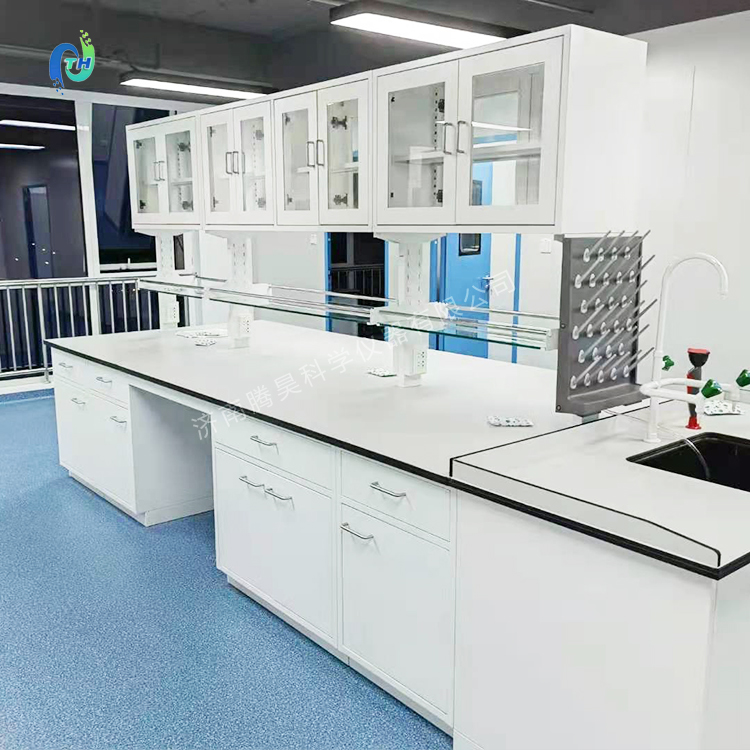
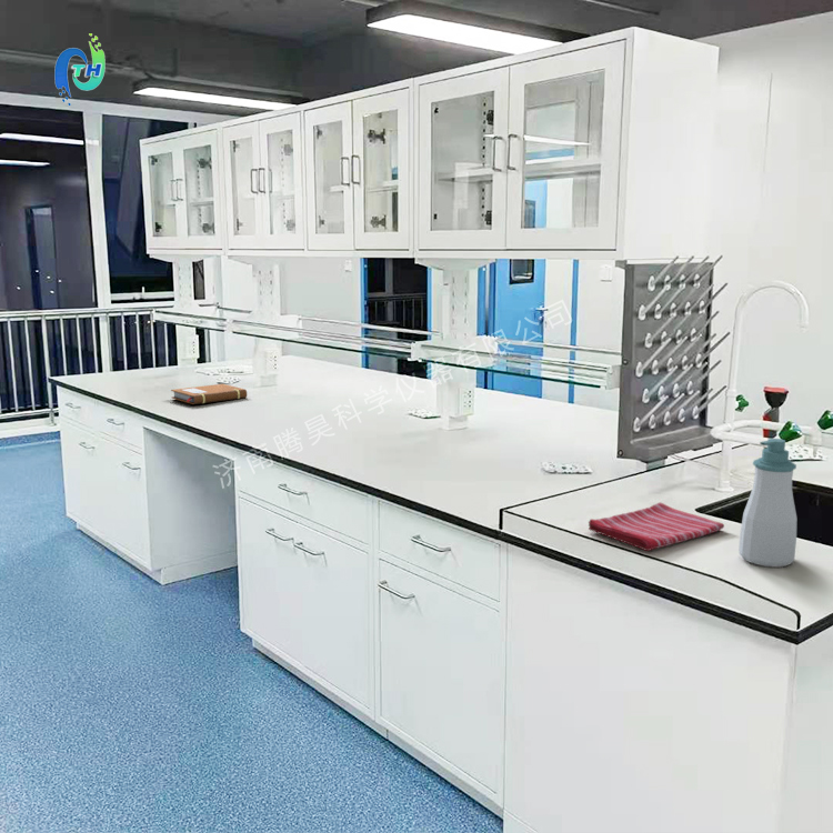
+ notebook [170,383,248,405]
+ soap bottle [737,438,797,568]
+ dish towel [588,501,725,552]
